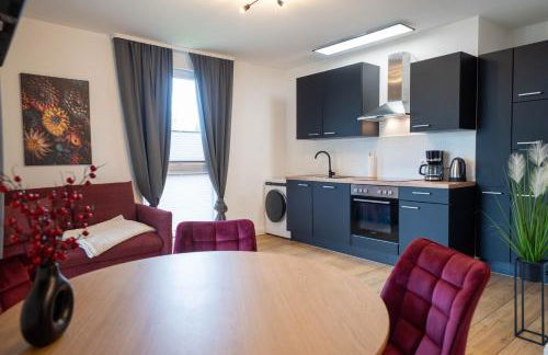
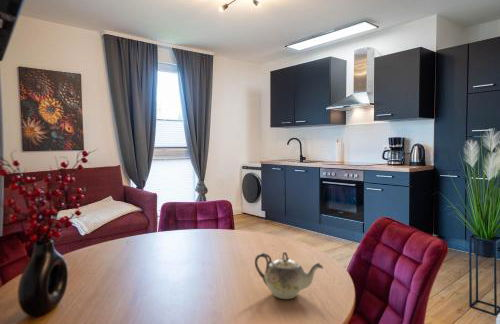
+ teapot [254,251,325,300]
